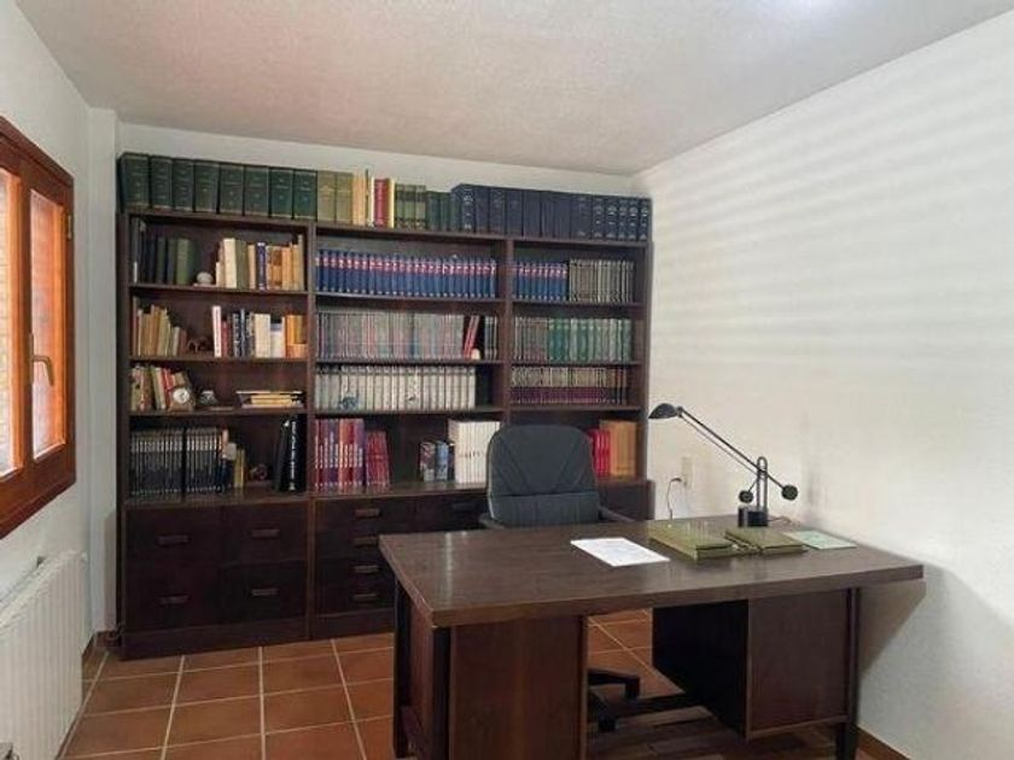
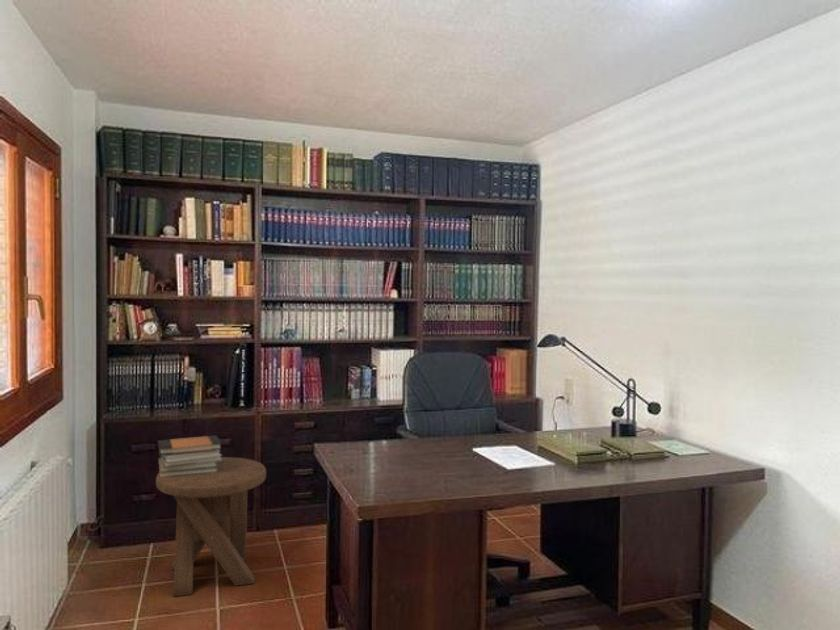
+ book stack [157,434,223,477]
+ music stool [155,456,267,597]
